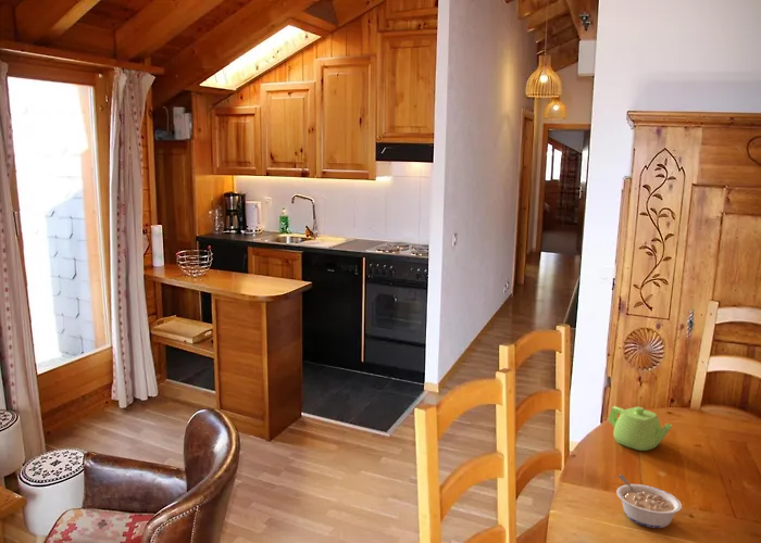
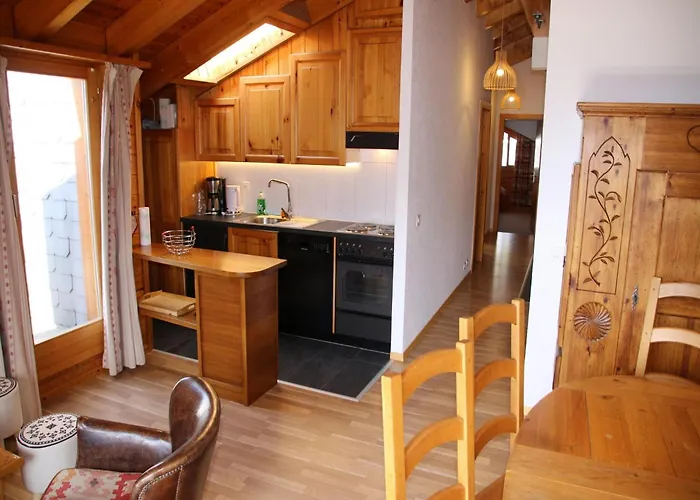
- legume [615,473,683,529]
- teapot [607,405,673,452]
